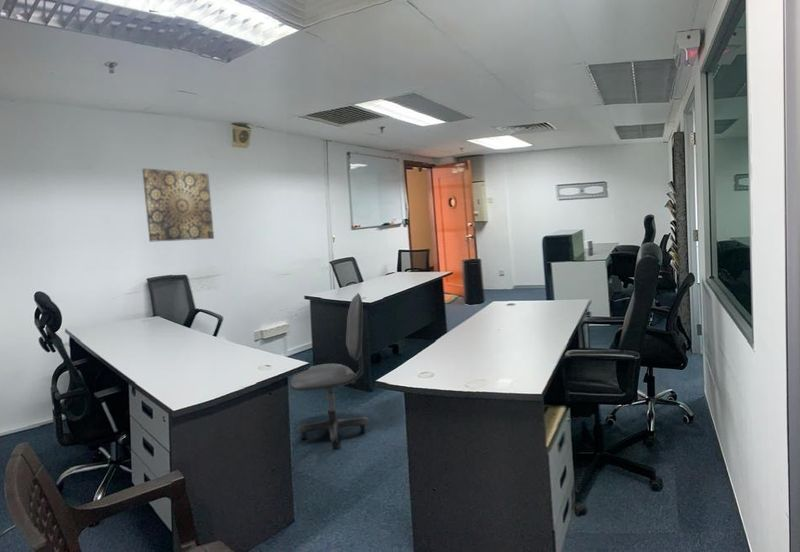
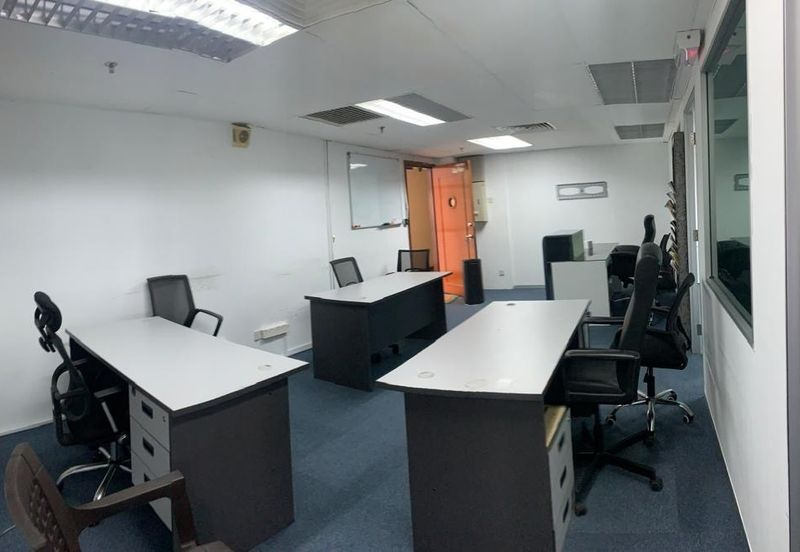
- wall art [141,167,215,243]
- office chair [288,292,369,449]
